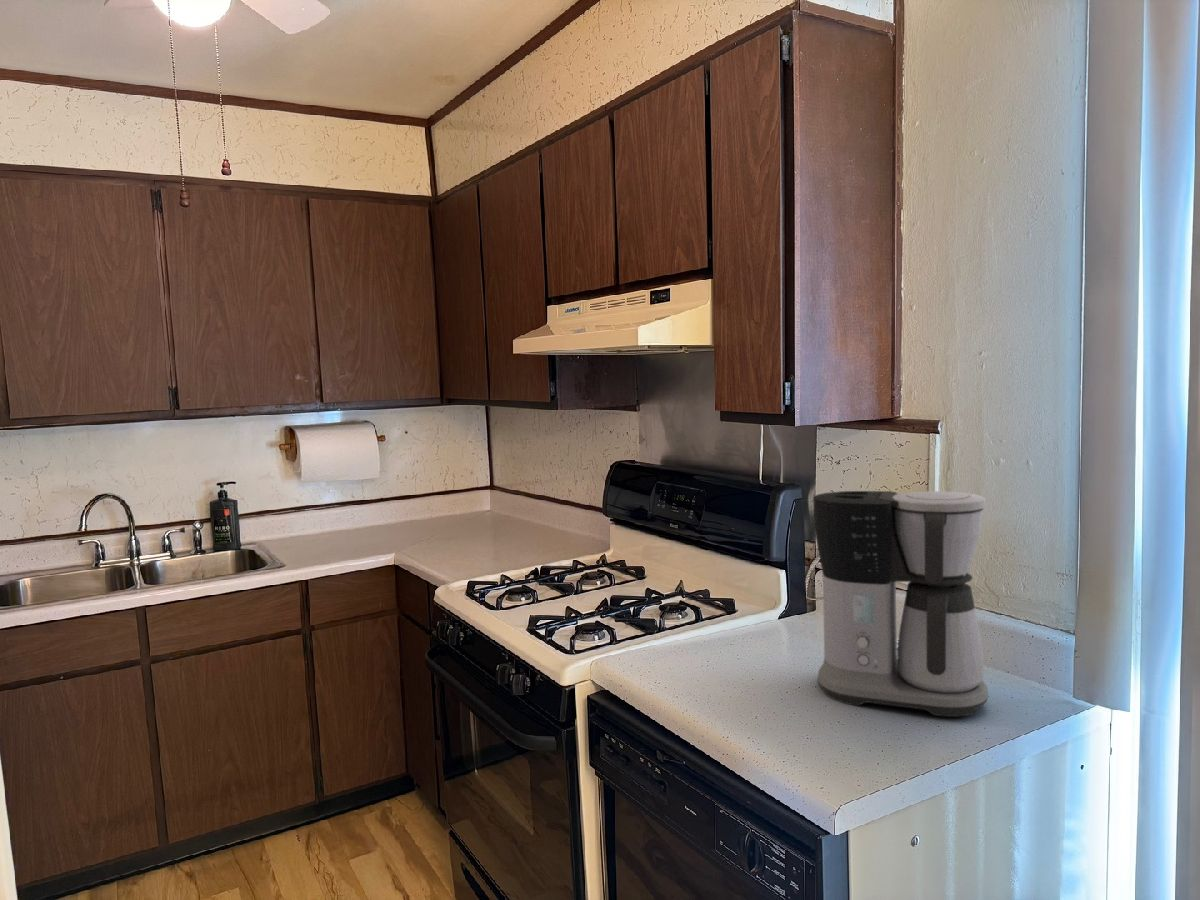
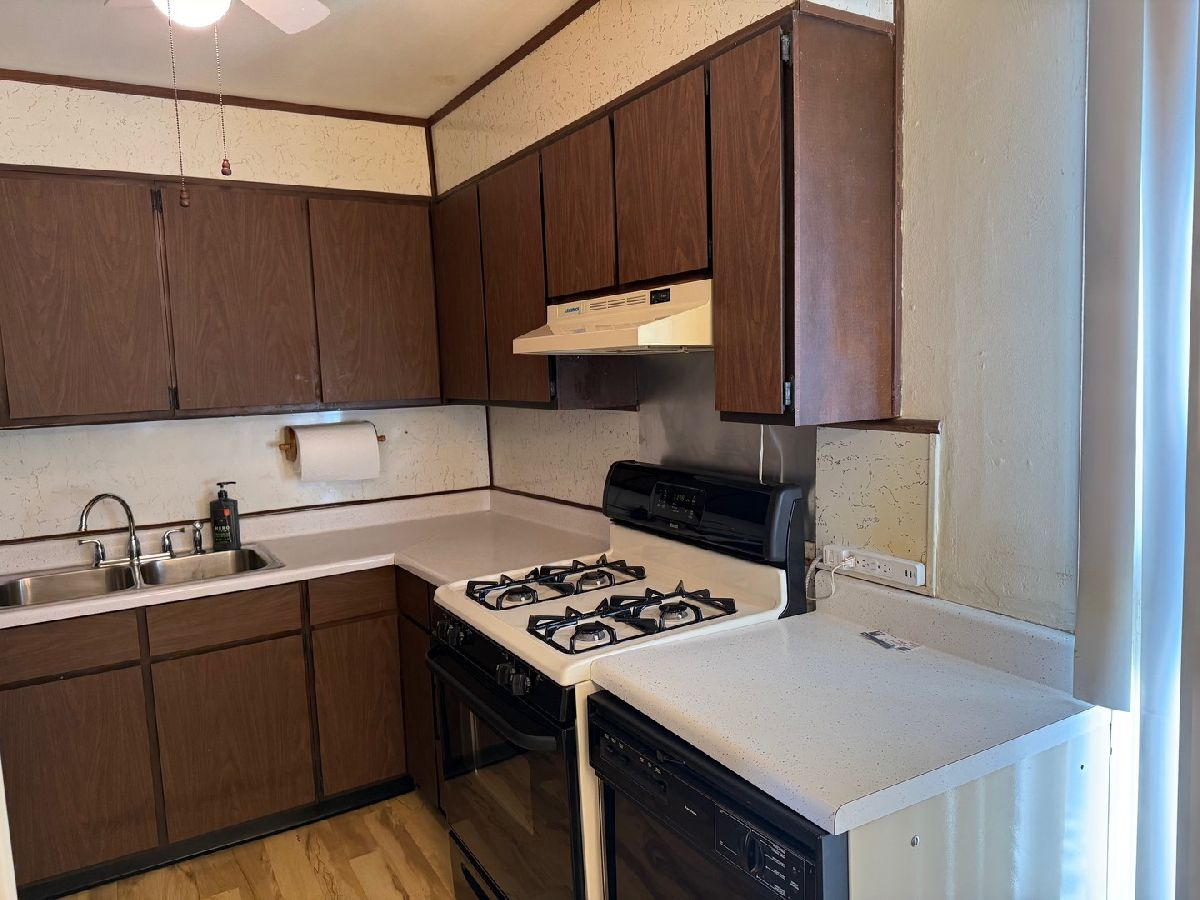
- coffee maker [812,490,989,718]
